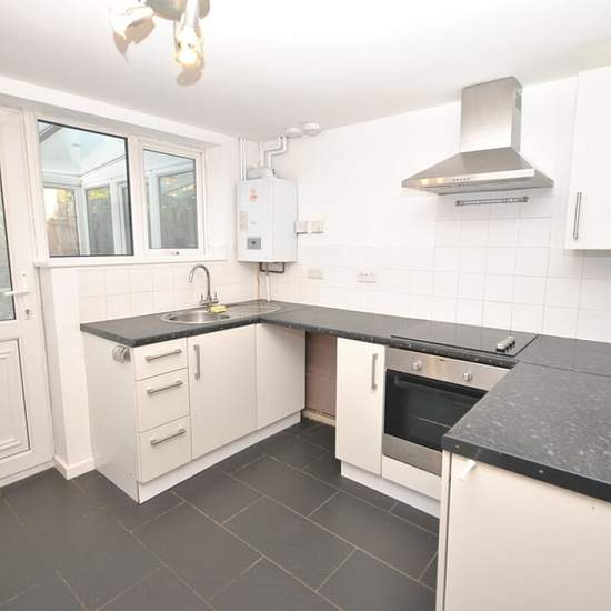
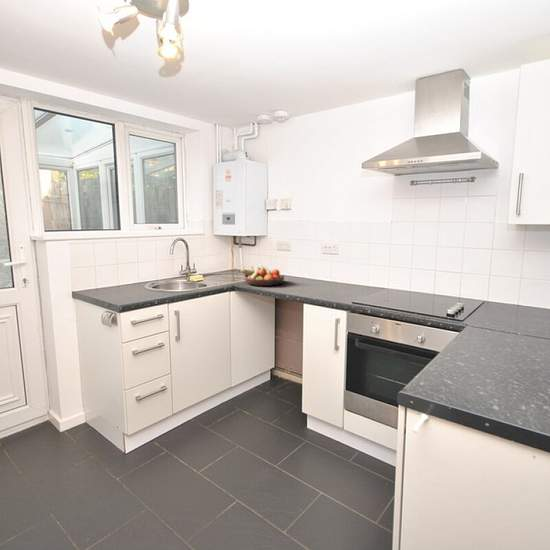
+ fruit bowl [239,264,285,287]
